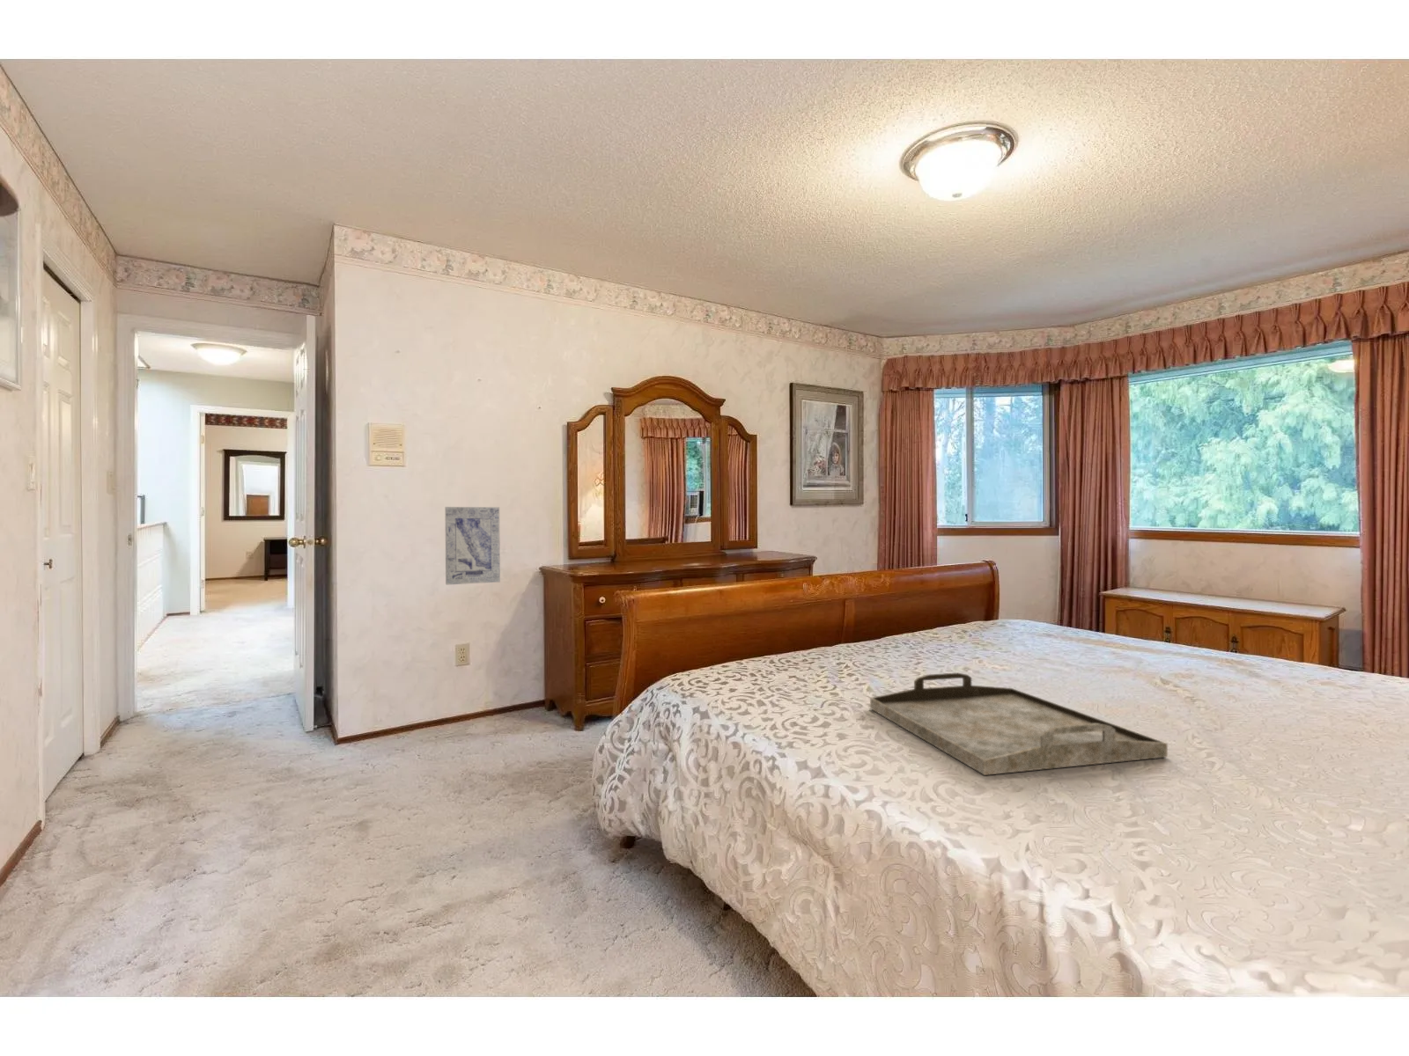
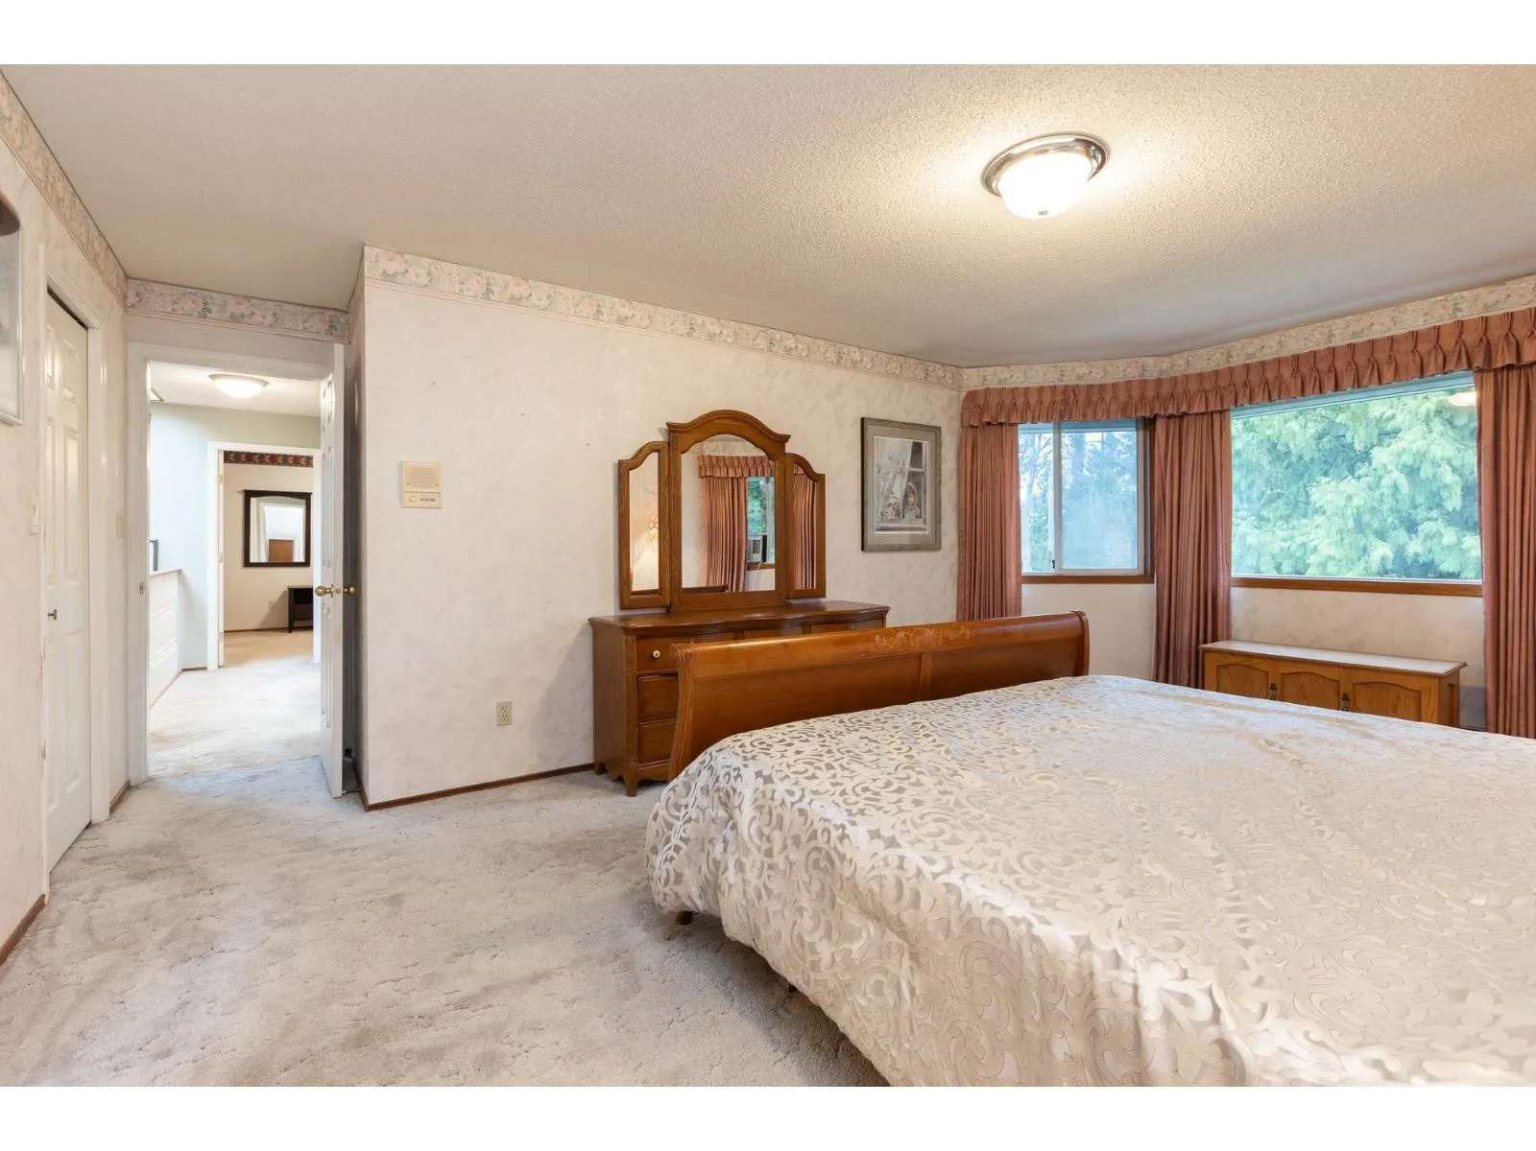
- serving tray [869,672,1168,776]
- wall art [445,506,501,586]
